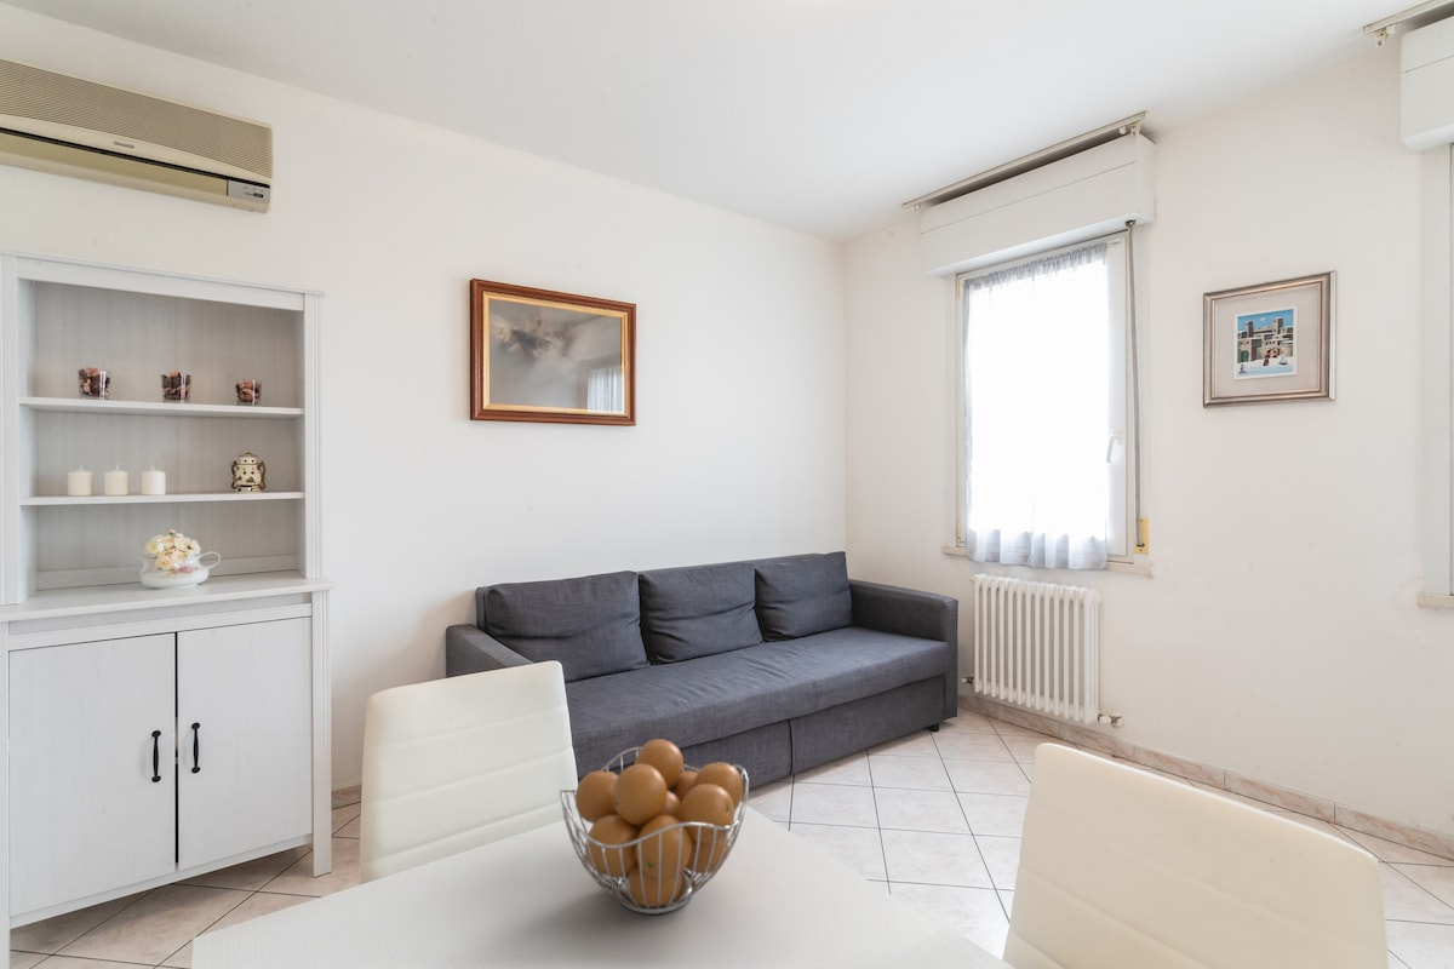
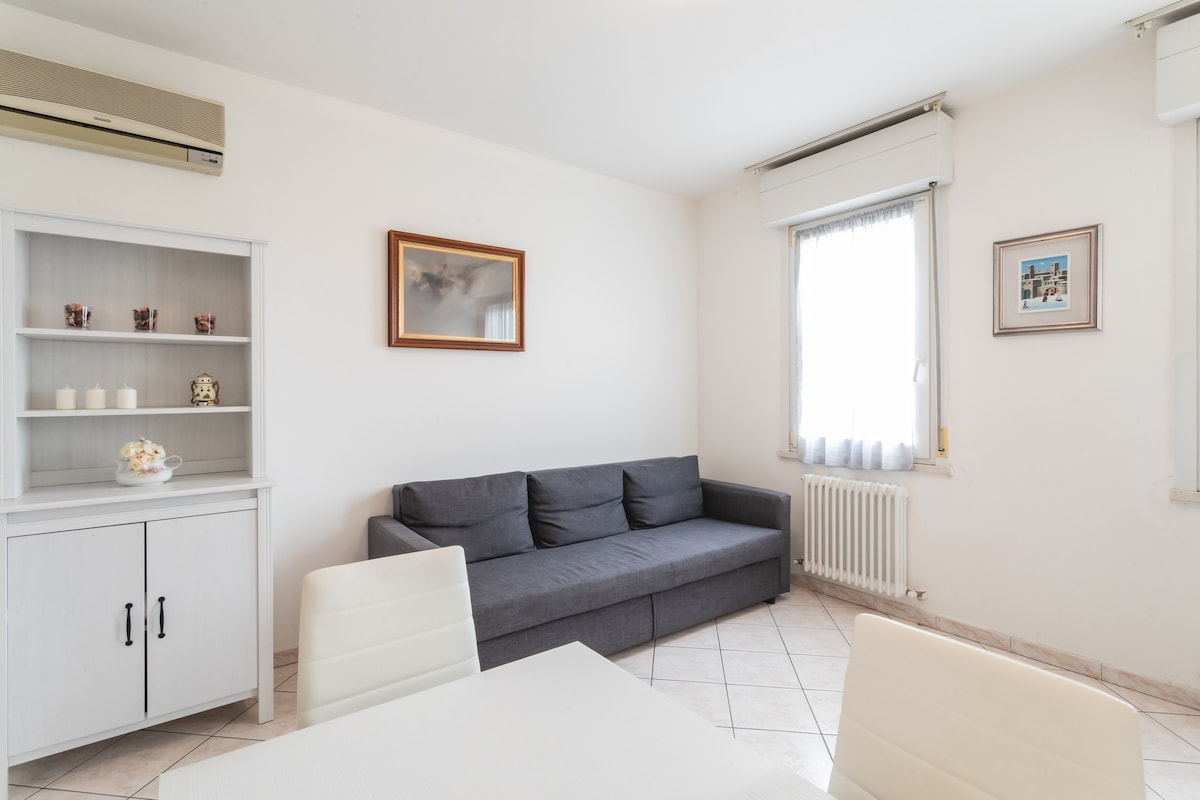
- fruit basket [559,738,750,916]
